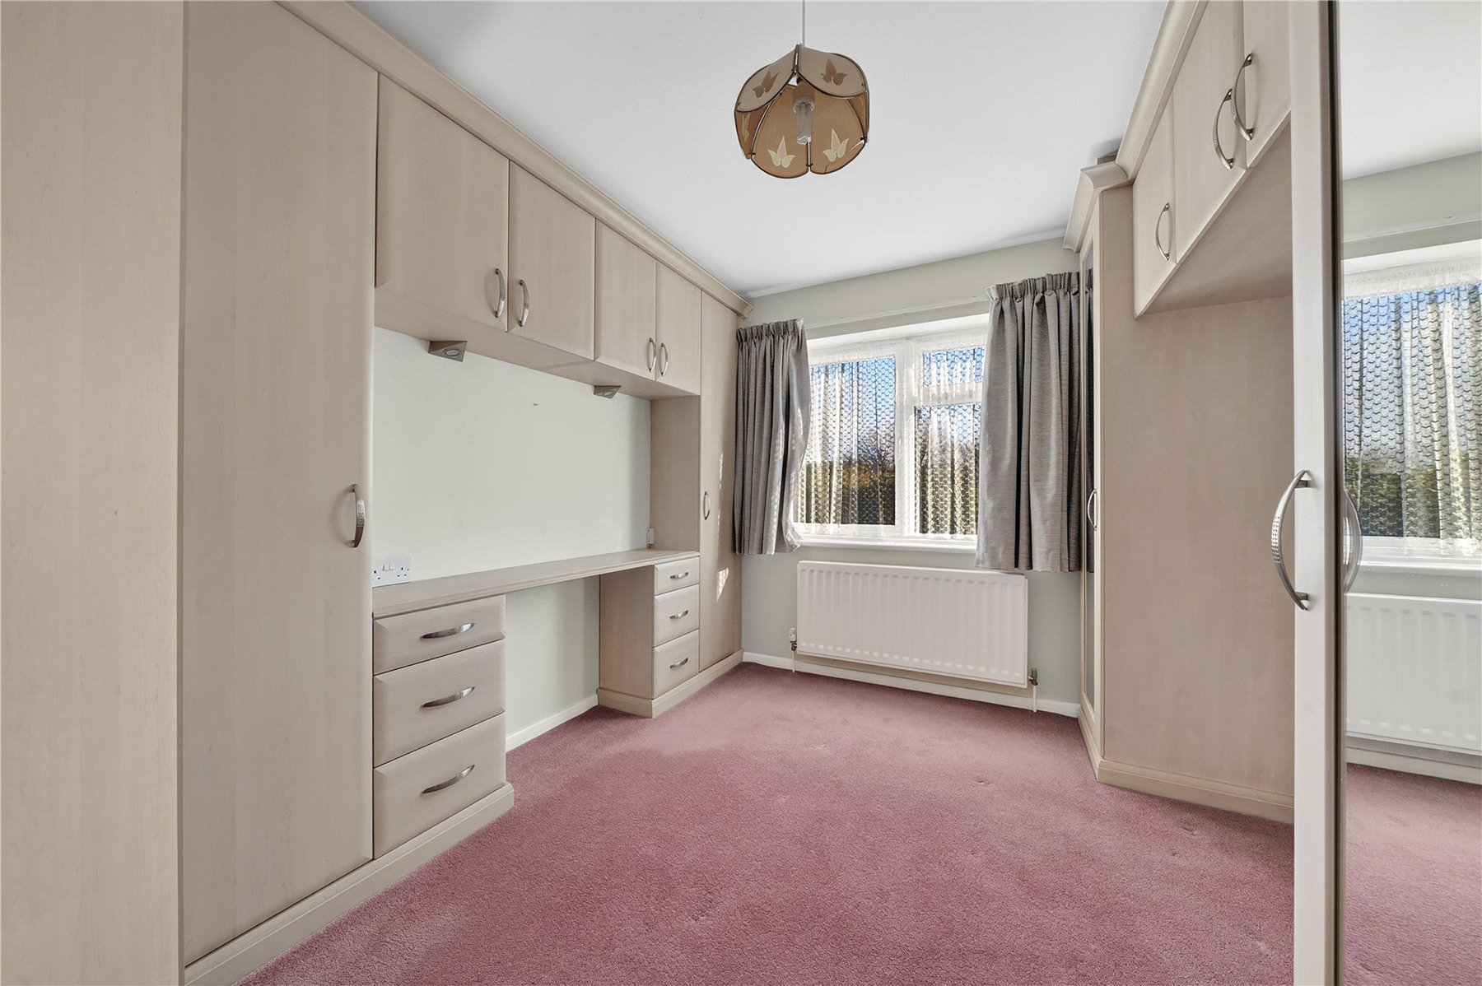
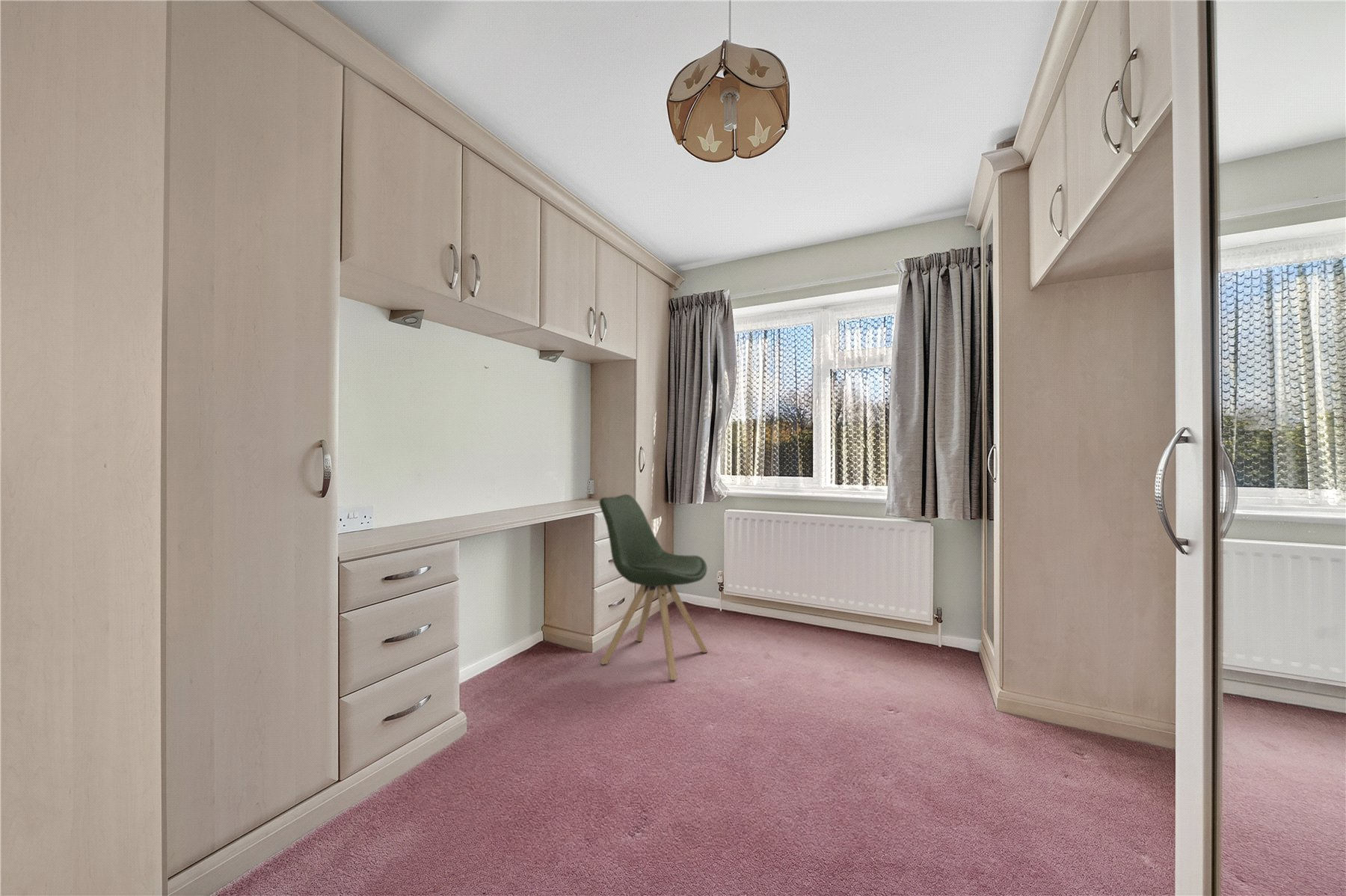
+ chair [598,494,708,681]
